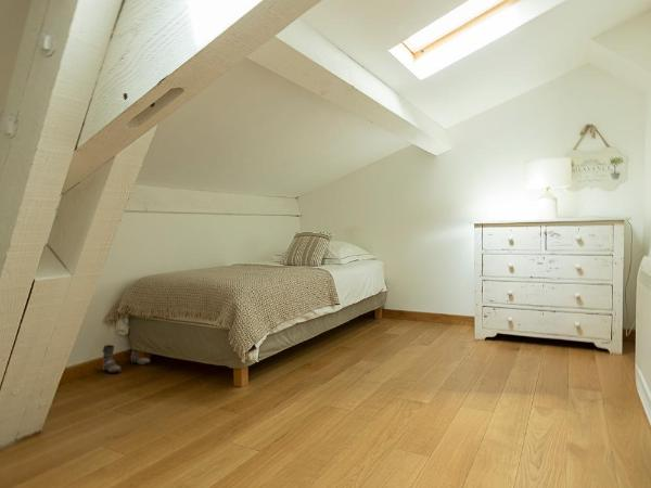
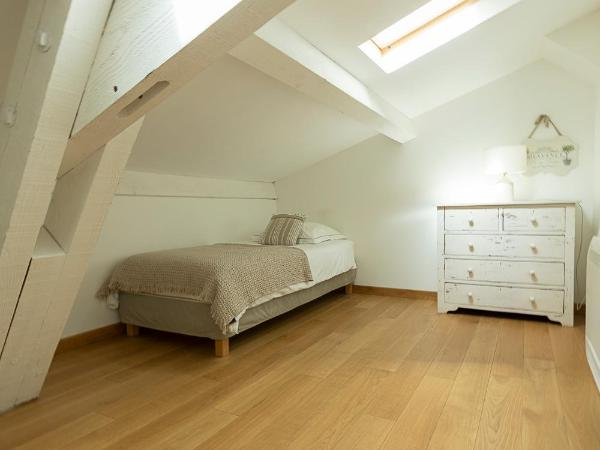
- boots [101,344,151,374]
